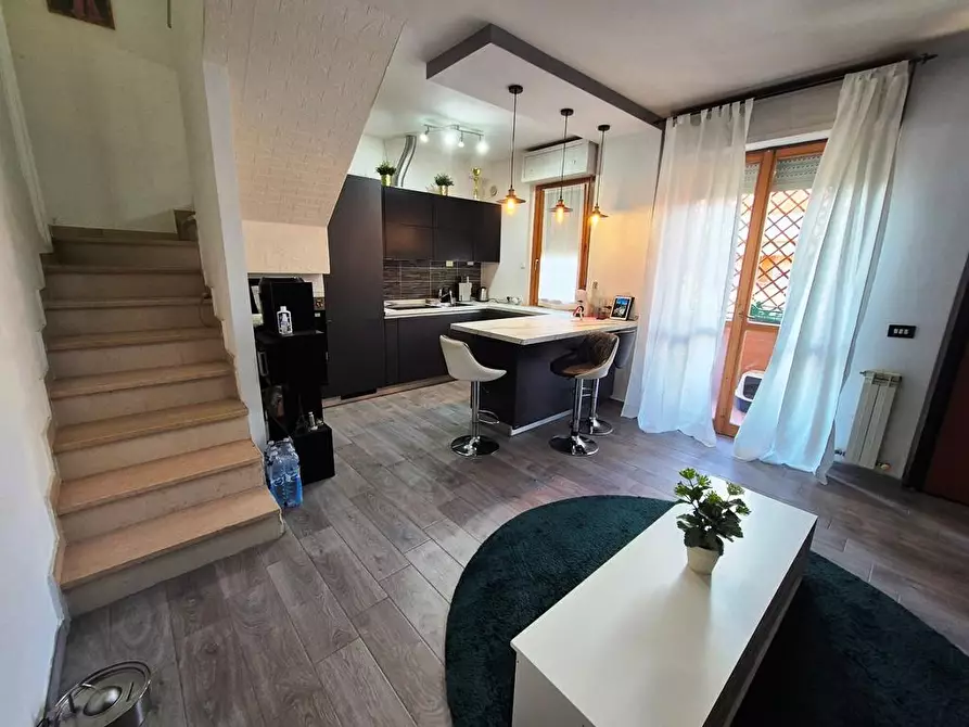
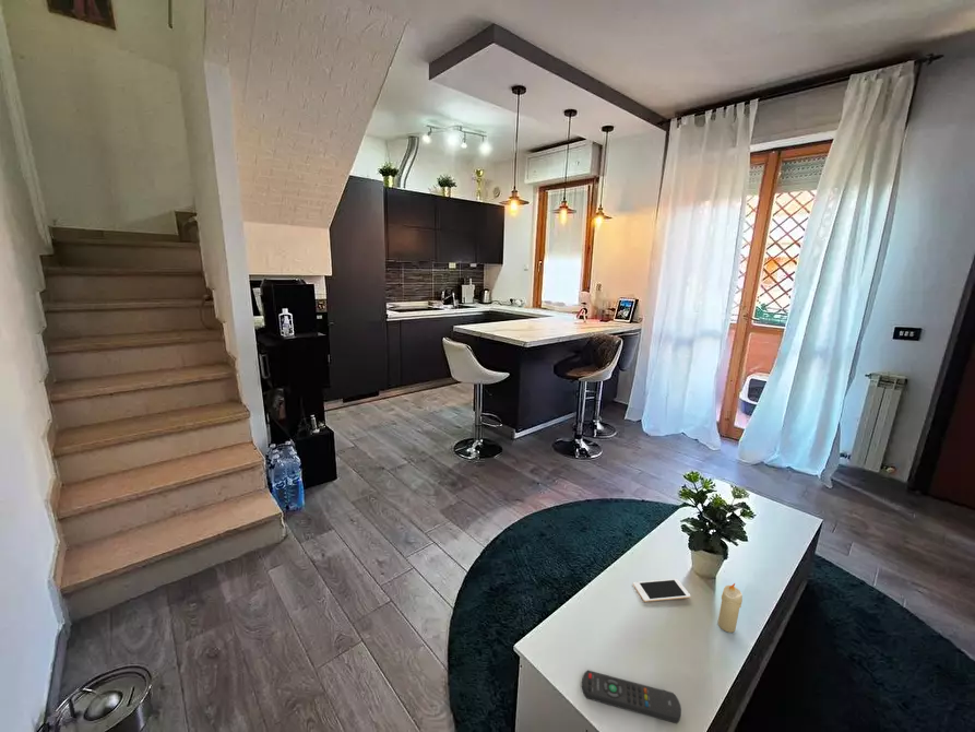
+ candle [717,582,744,634]
+ remote control [581,669,682,724]
+ cell phone [632,578,692,603]
